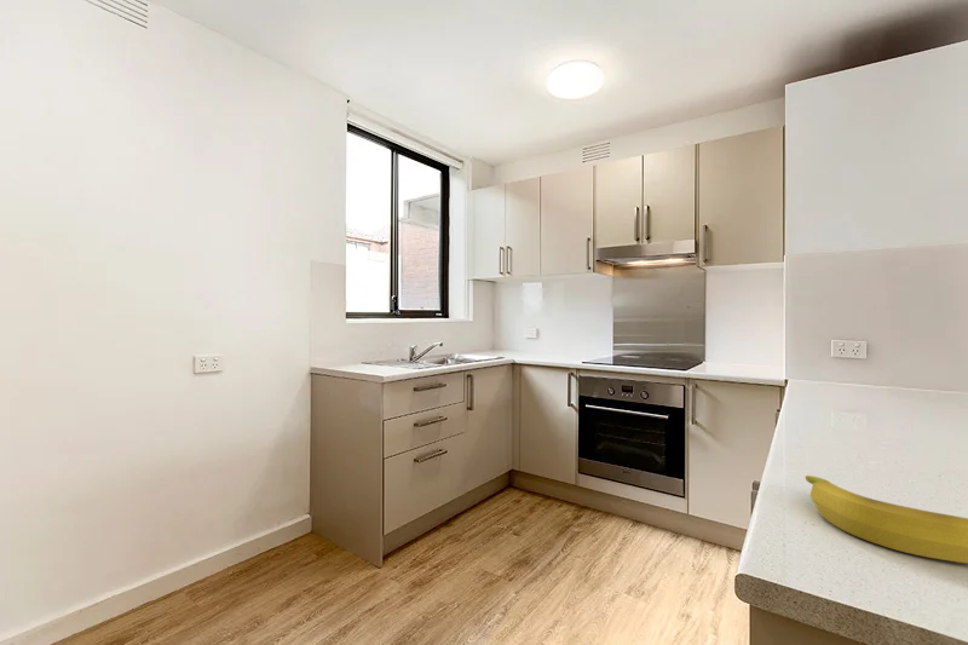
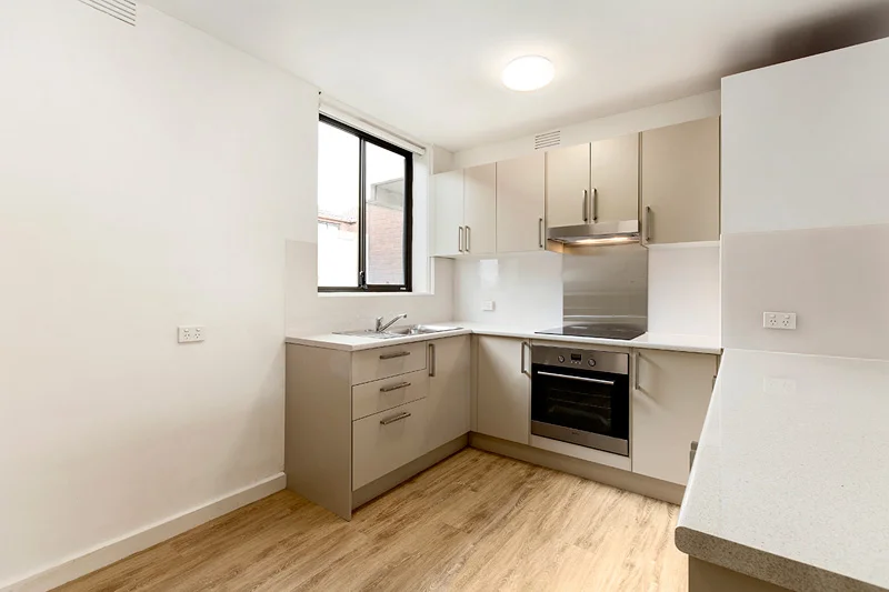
- banana [805,474,968,564]
